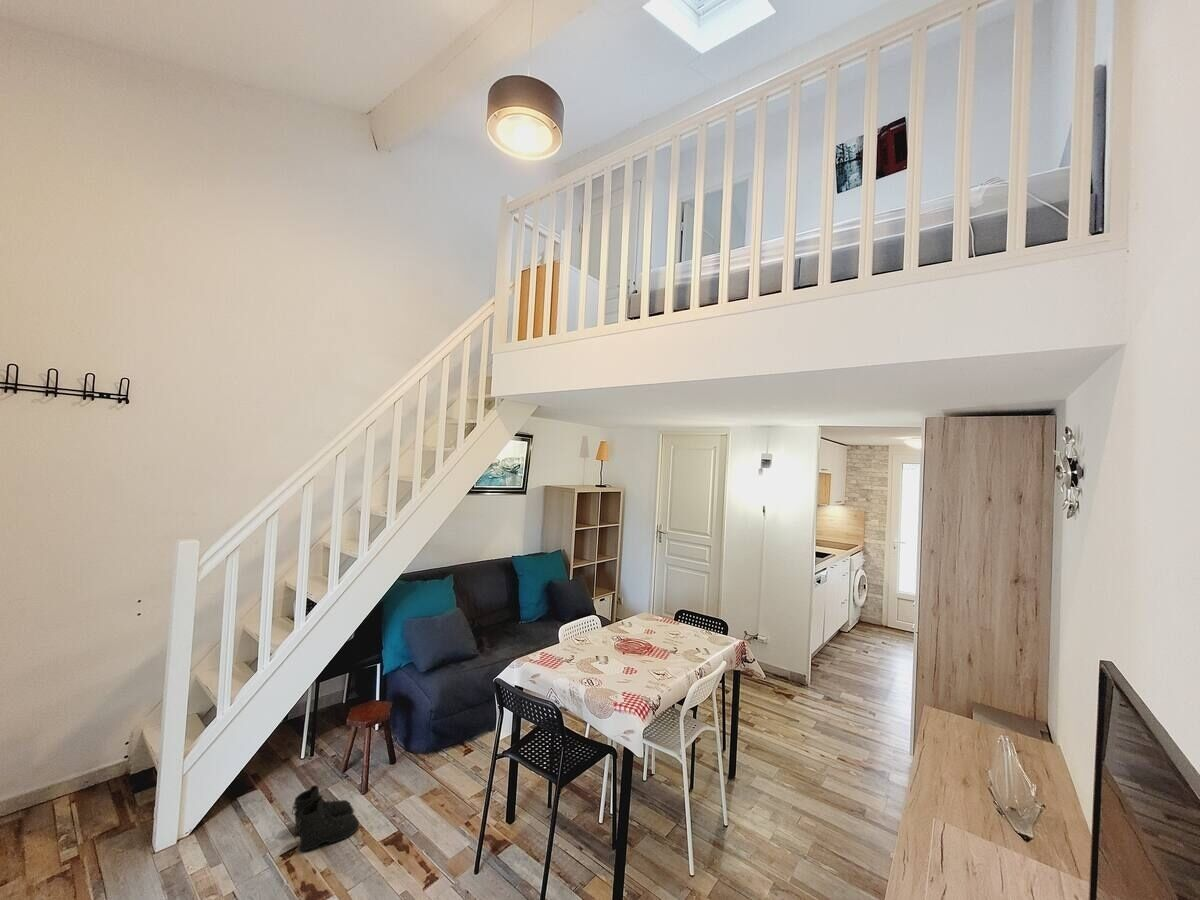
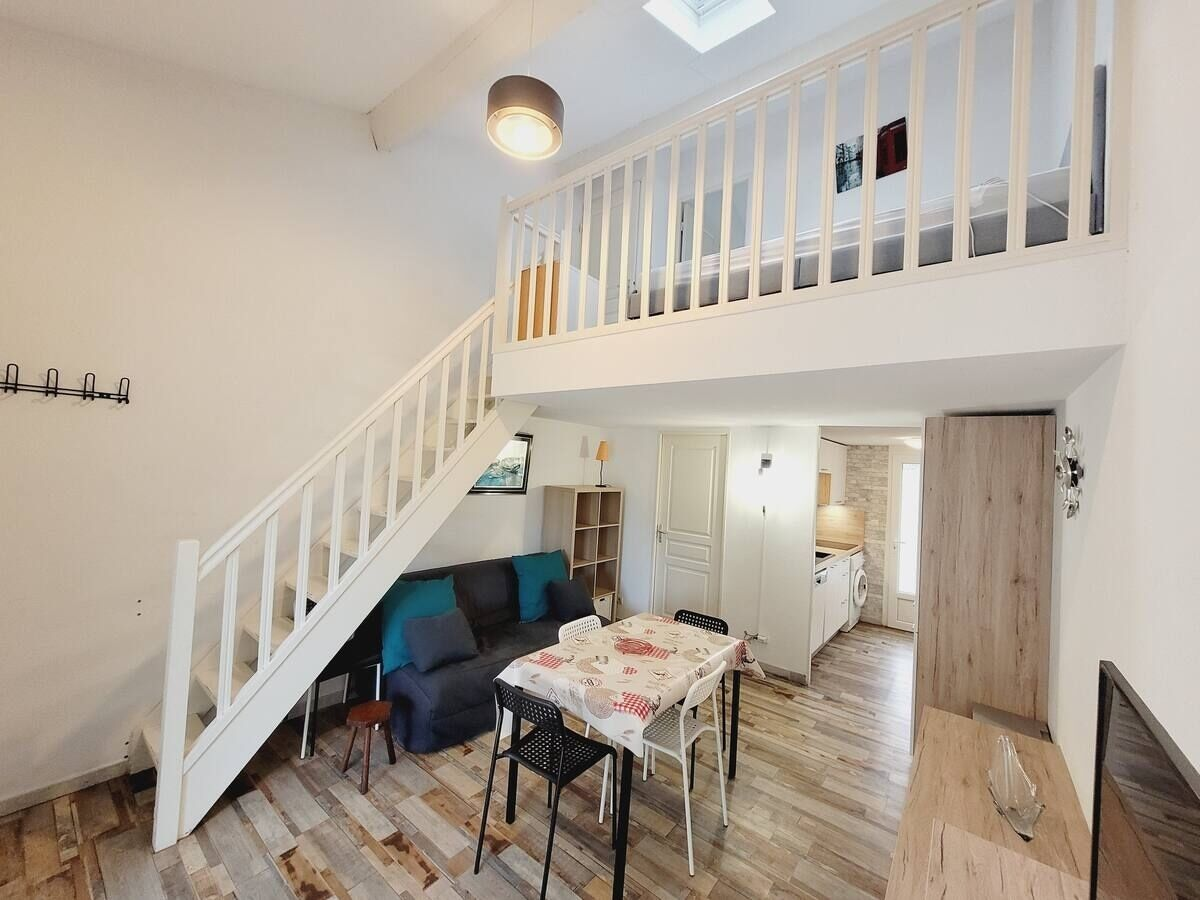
- boots [291,784,360,852]
